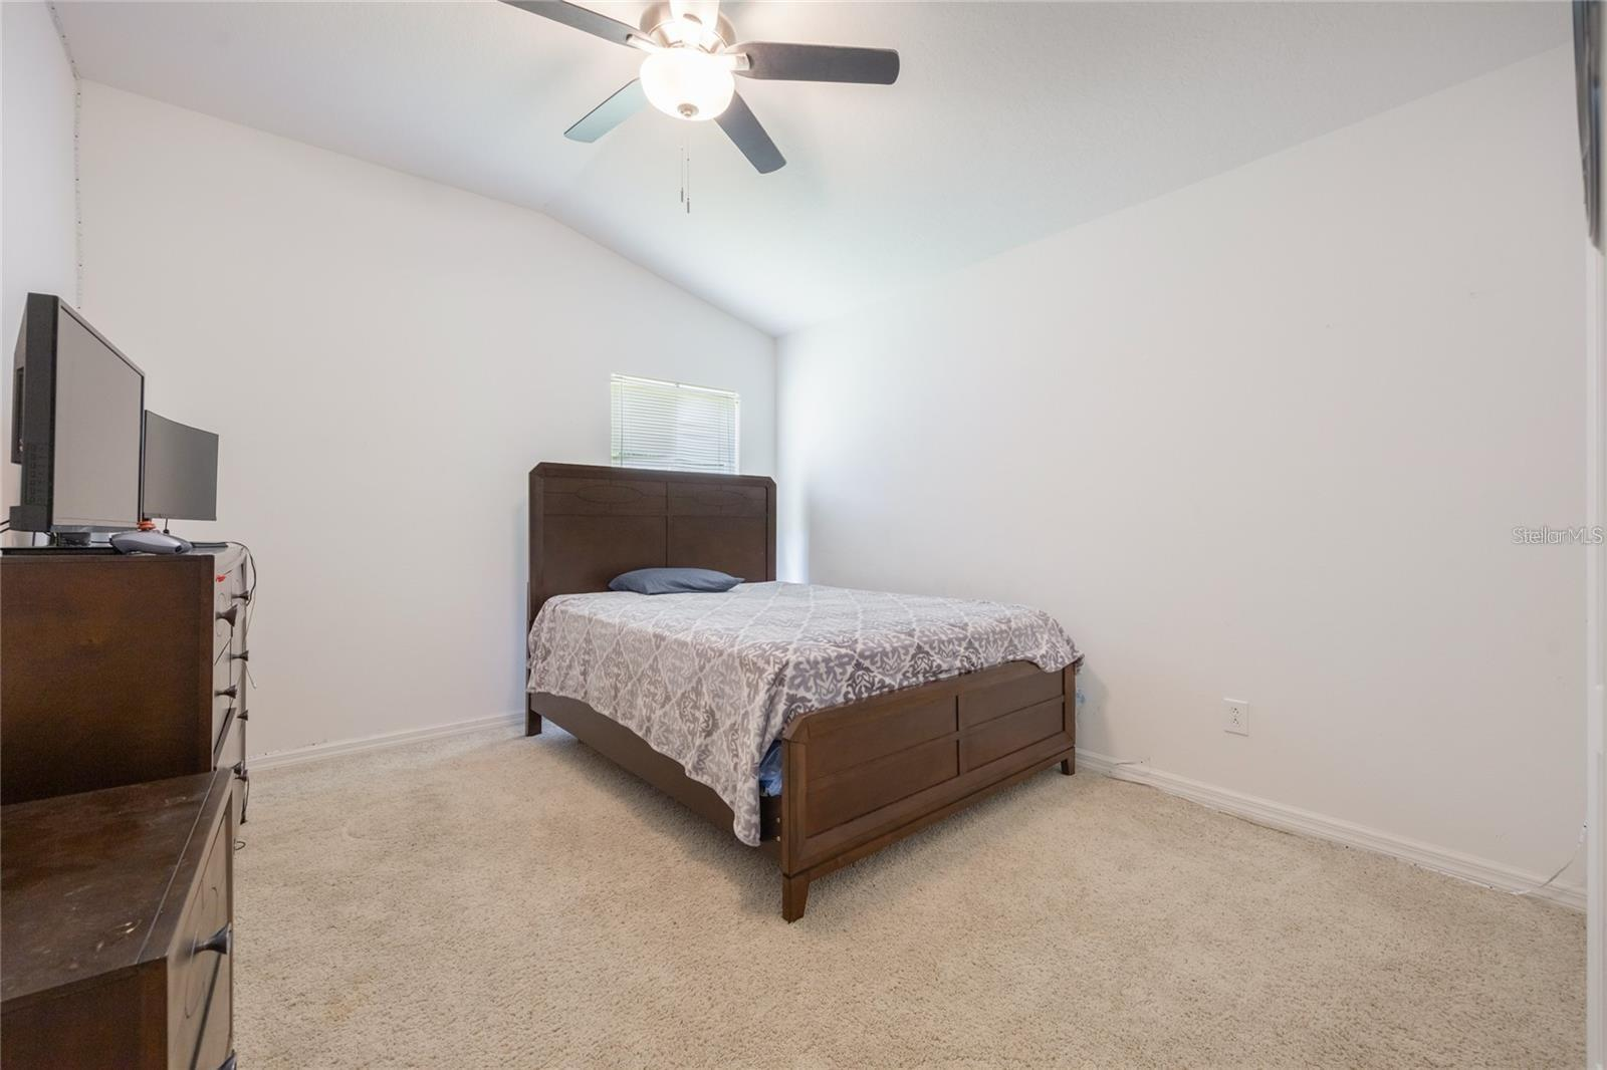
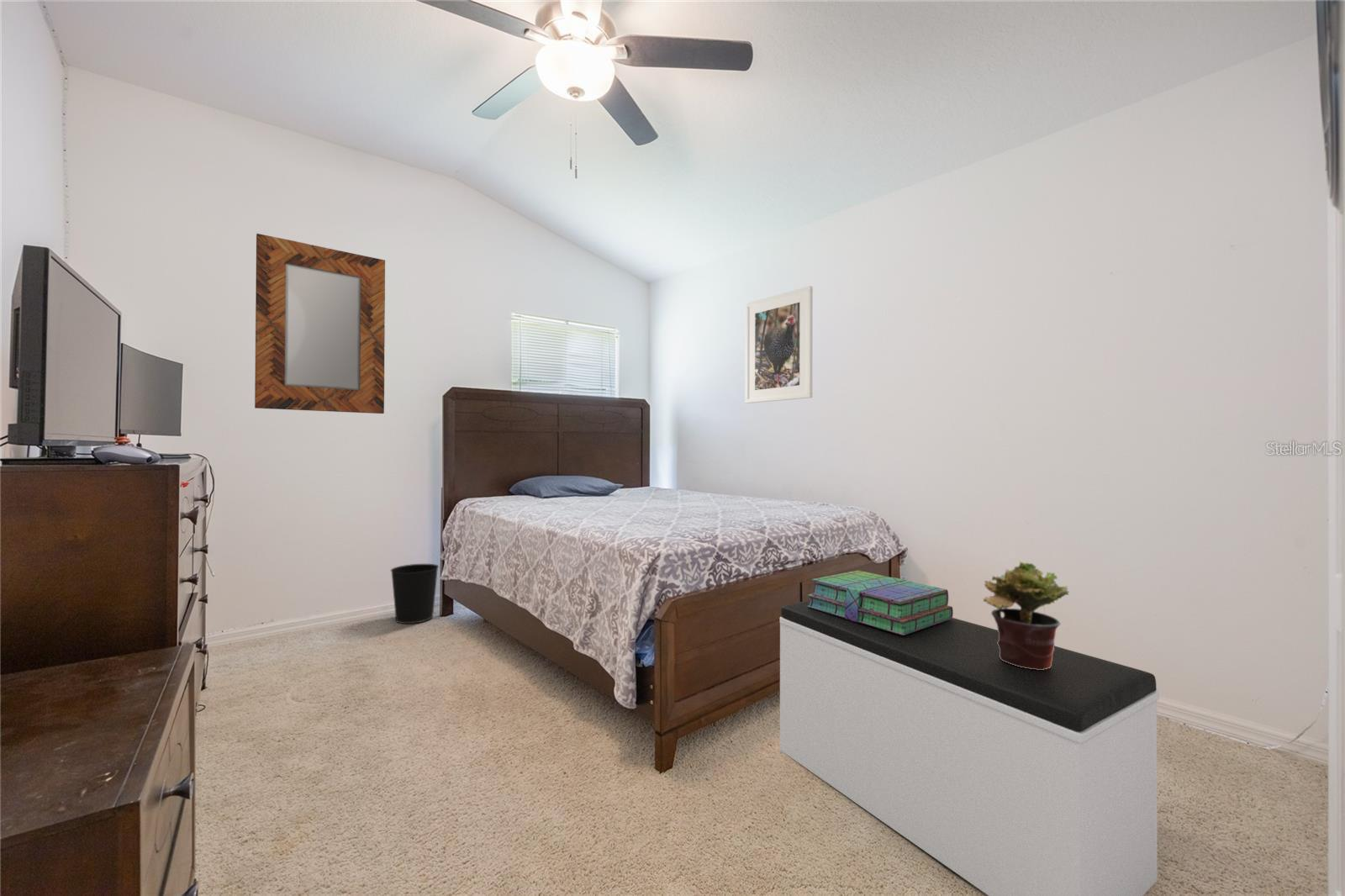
+ home mirror [254,233,386,414]
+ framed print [745,285,814,404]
+ potted plant [983,560,1070,670]
+ bench [779,599,1160,896]
+ wastebasket [390,563,440,625]
+ stack of books [806,570,954,635]
